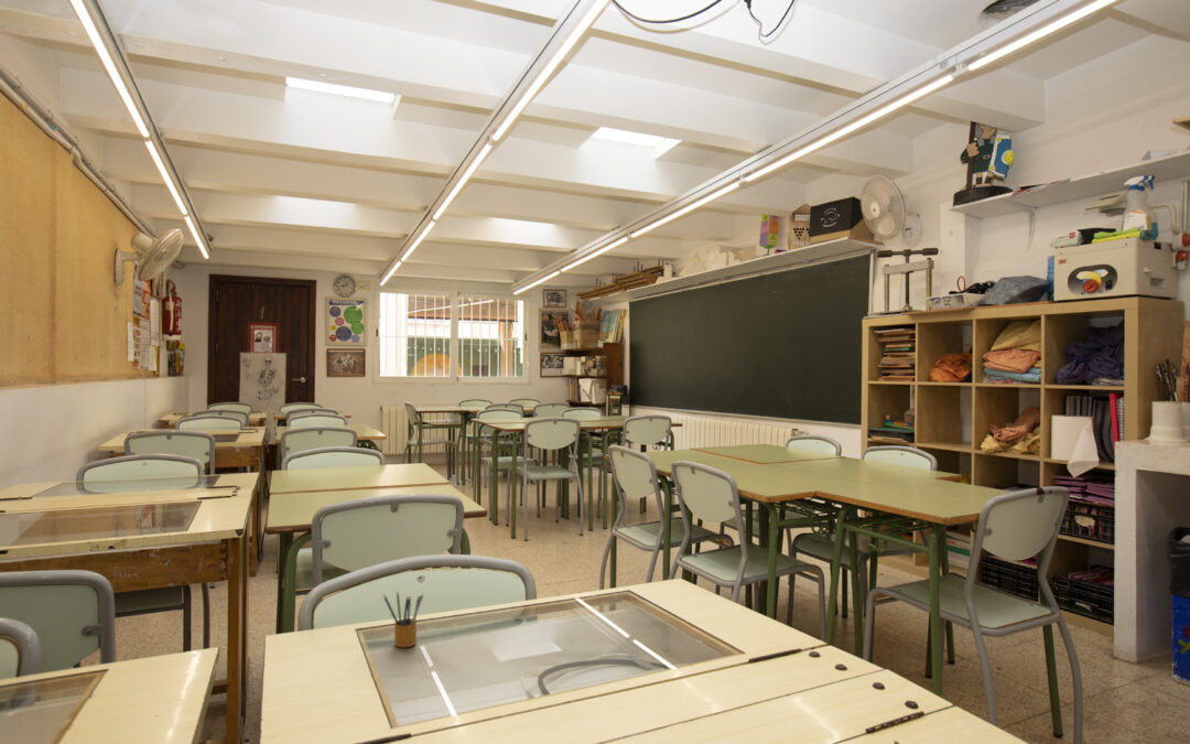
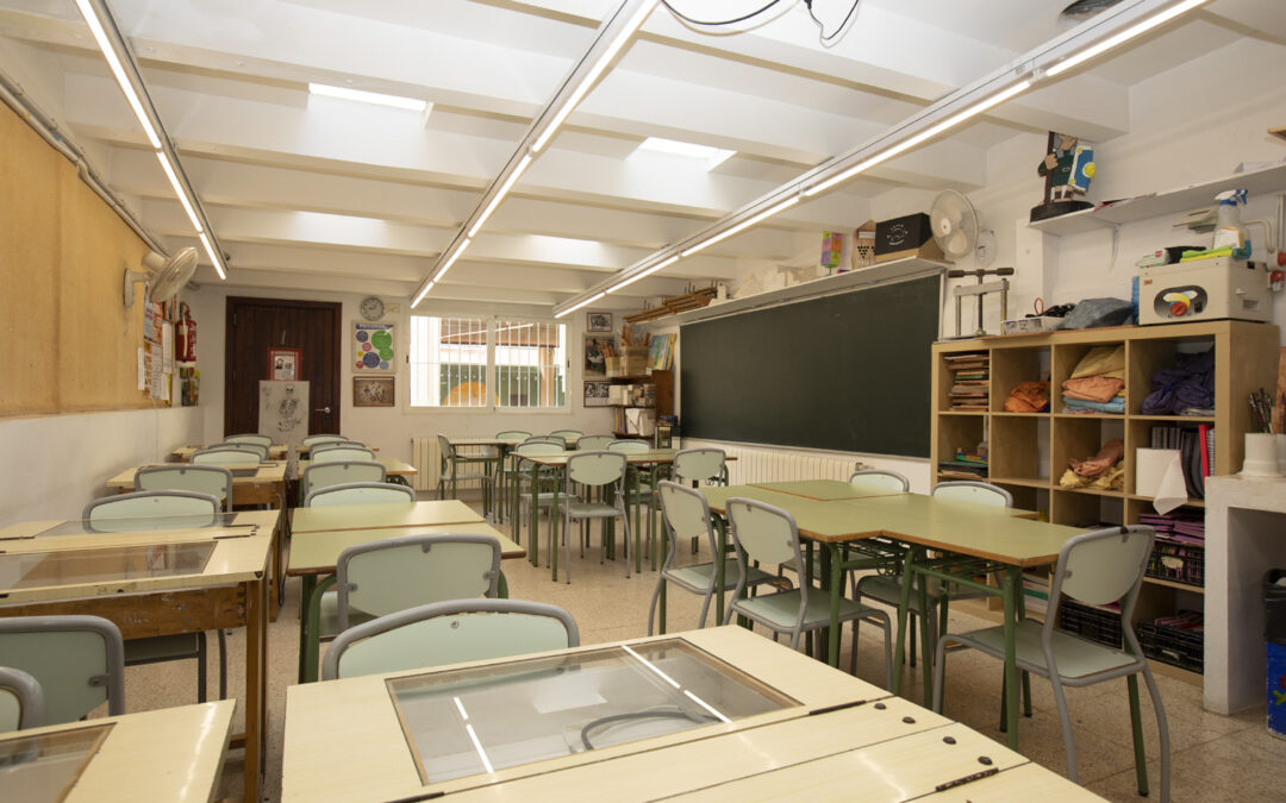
- pencil box [382,591,424,649]
